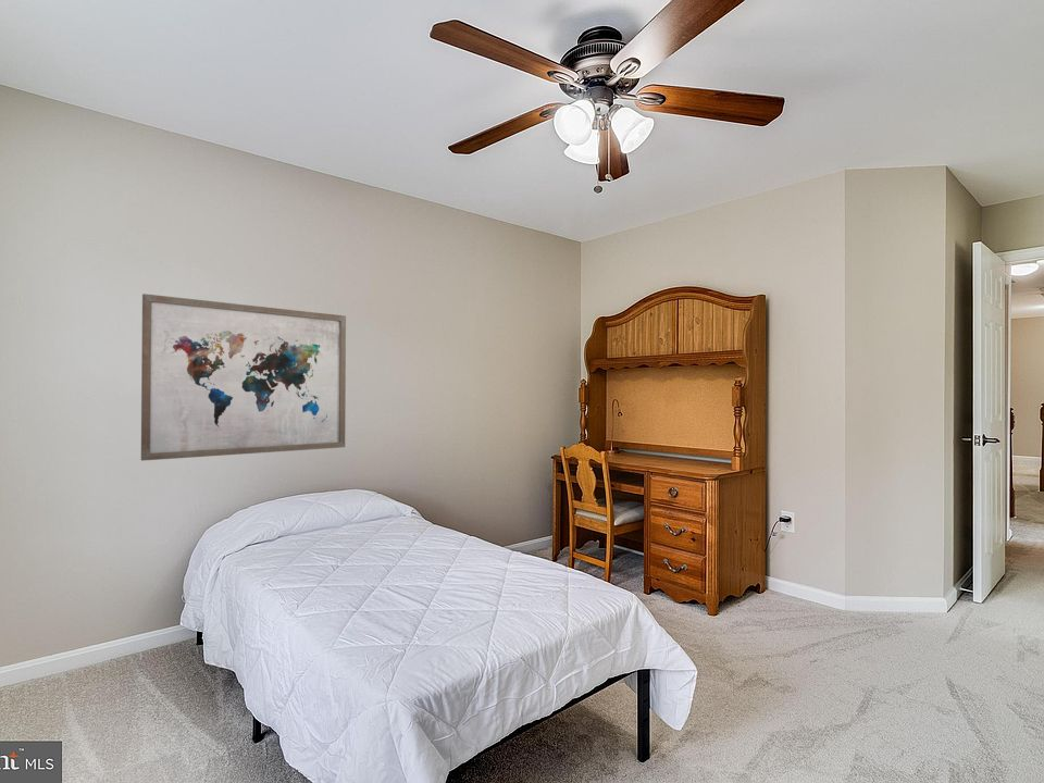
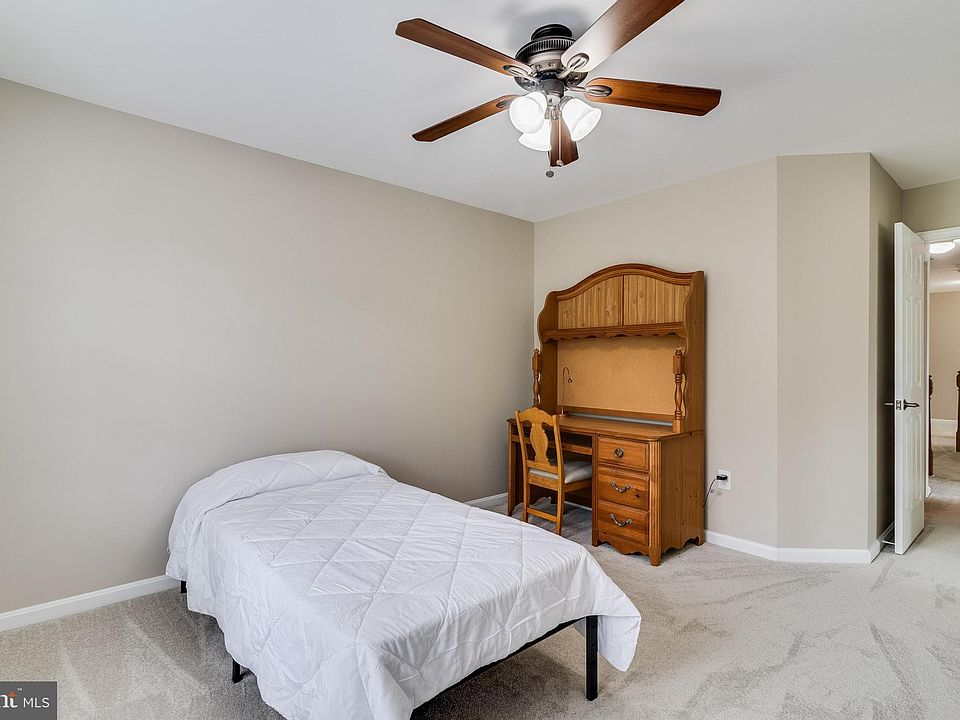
- wall art [140,293,347,462]
